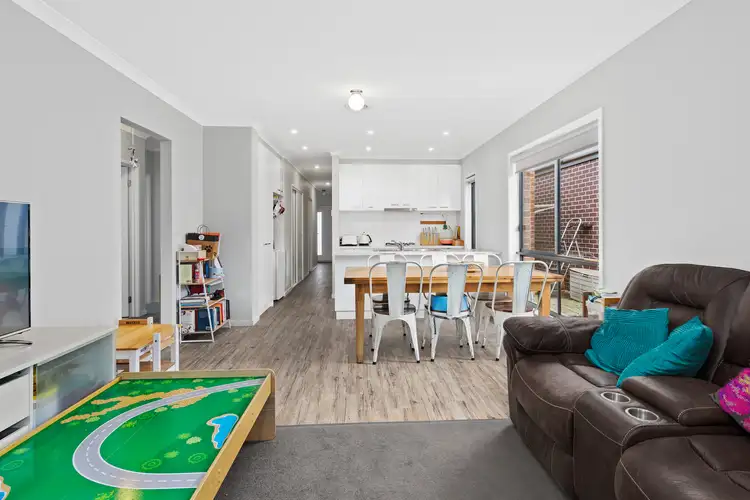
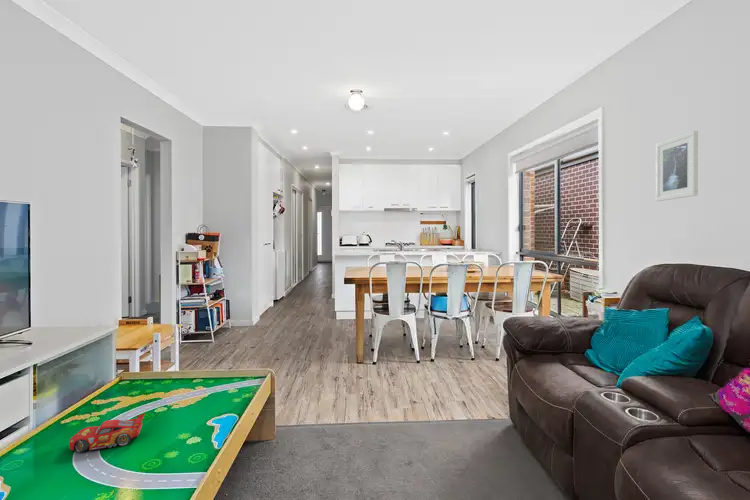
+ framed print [655,130,699,202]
+ toy car [68,413,146,453]
